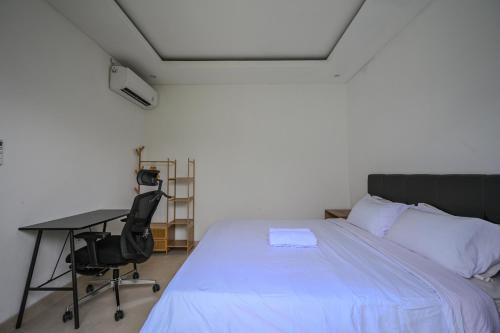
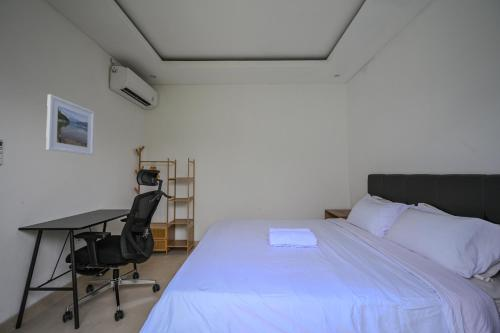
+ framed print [45,93,95,156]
